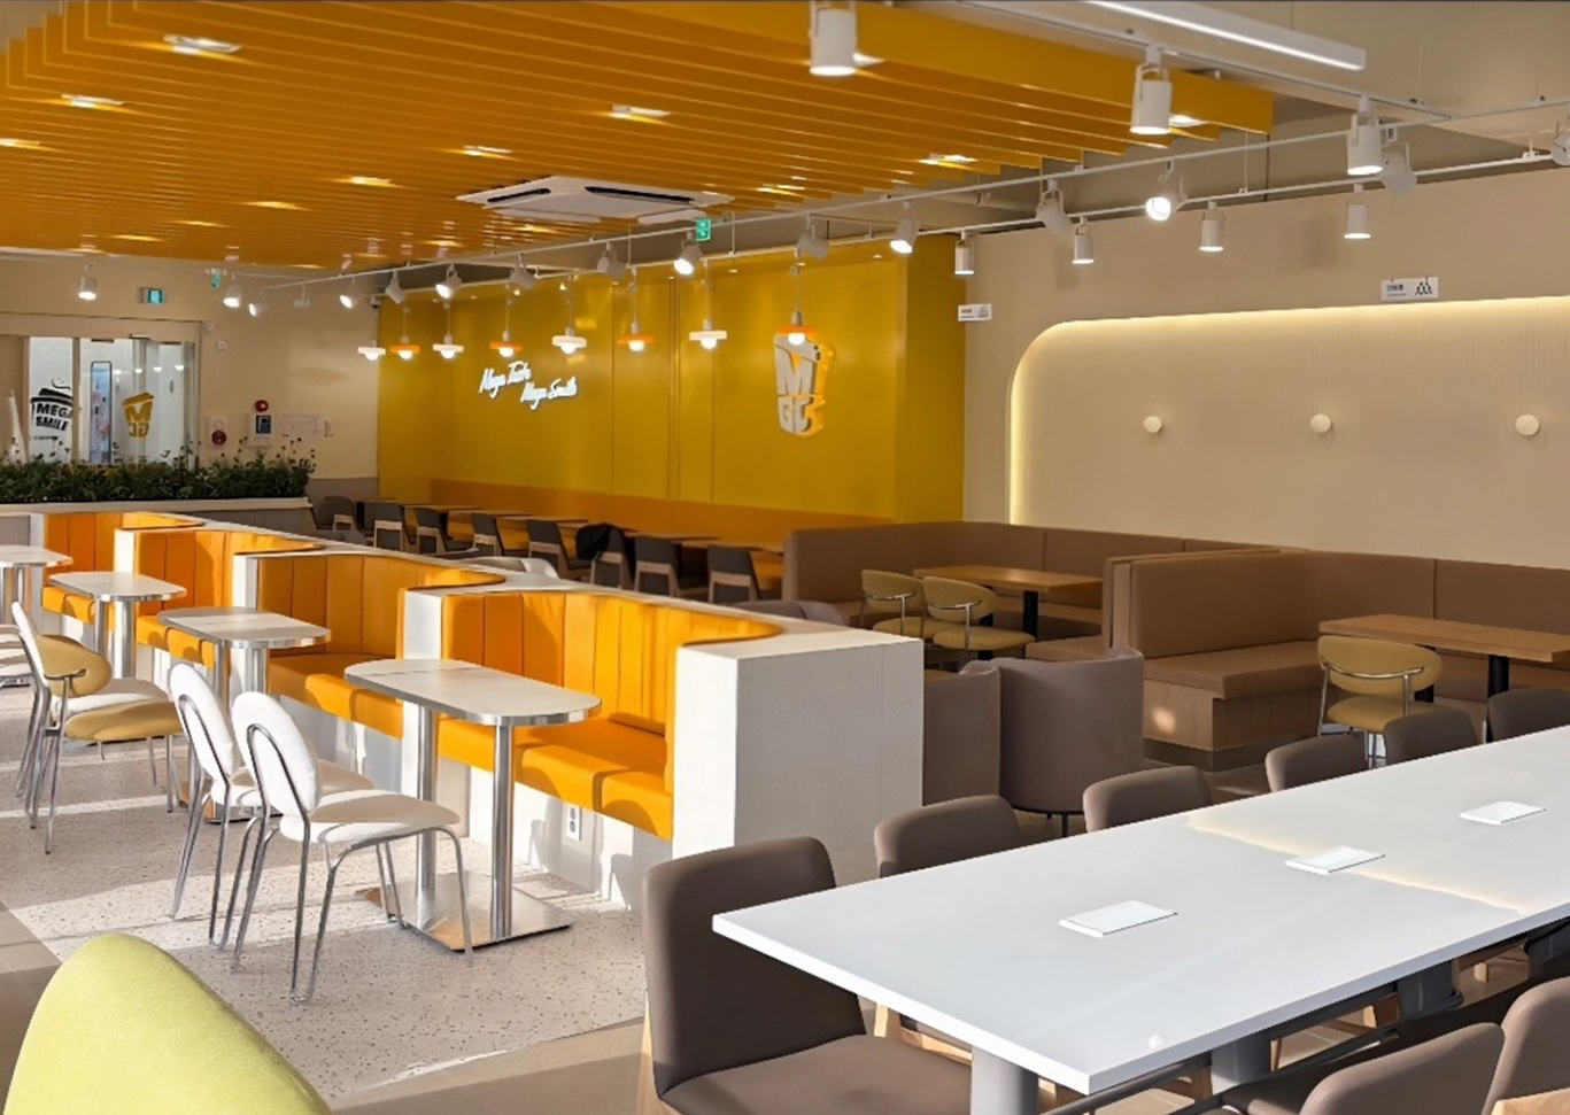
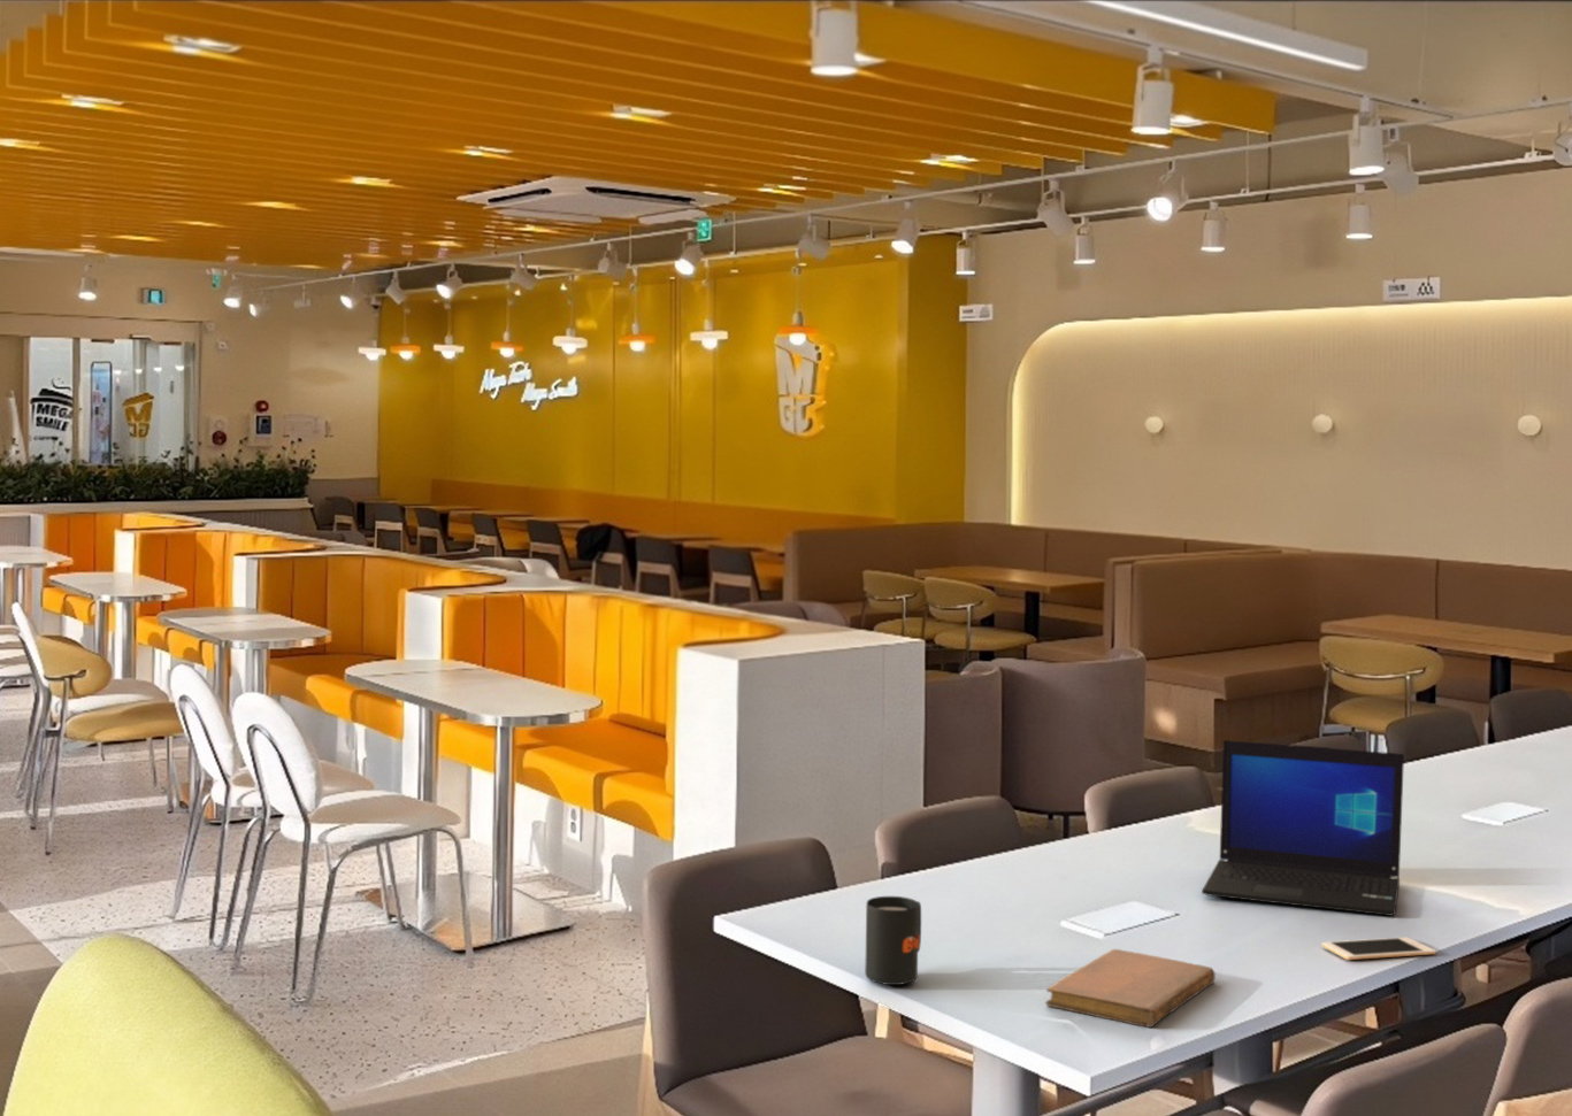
+ notebook [1045,948,1217,1029]
+ laptop [1201,739,1405,917]
+ mug [864,895,922,986]
+ cell phone [1322,937,1437,961]
